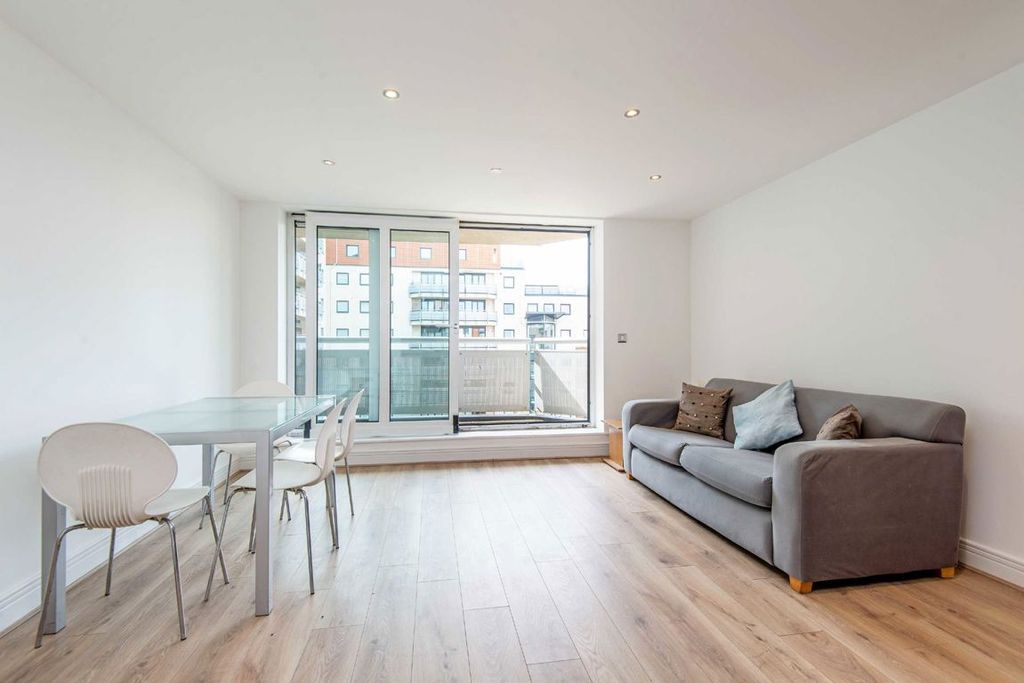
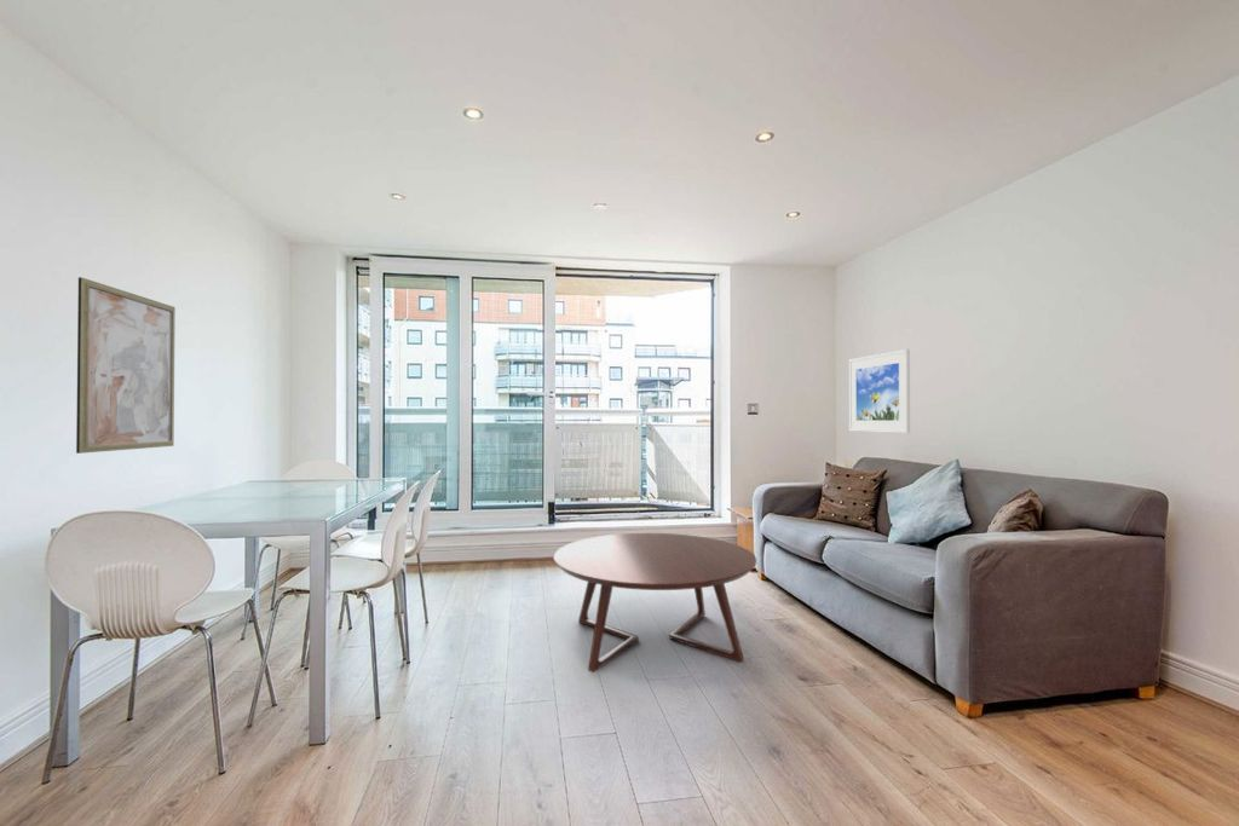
+ wall art [75,276,177,455]
+ coffee table [553,532,757,674]
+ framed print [848,348,911,434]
